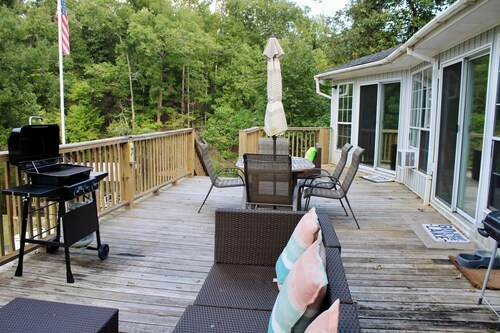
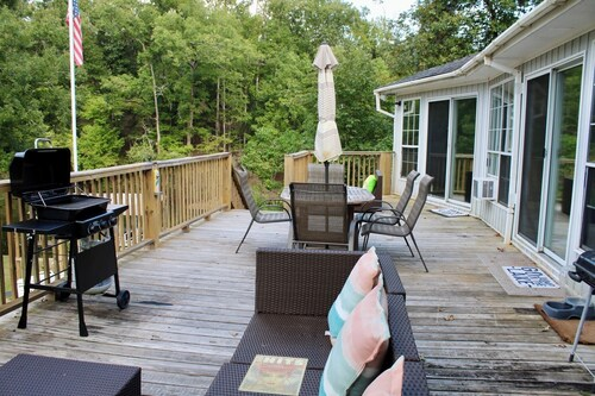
+ magazine [237,353,309,396]
